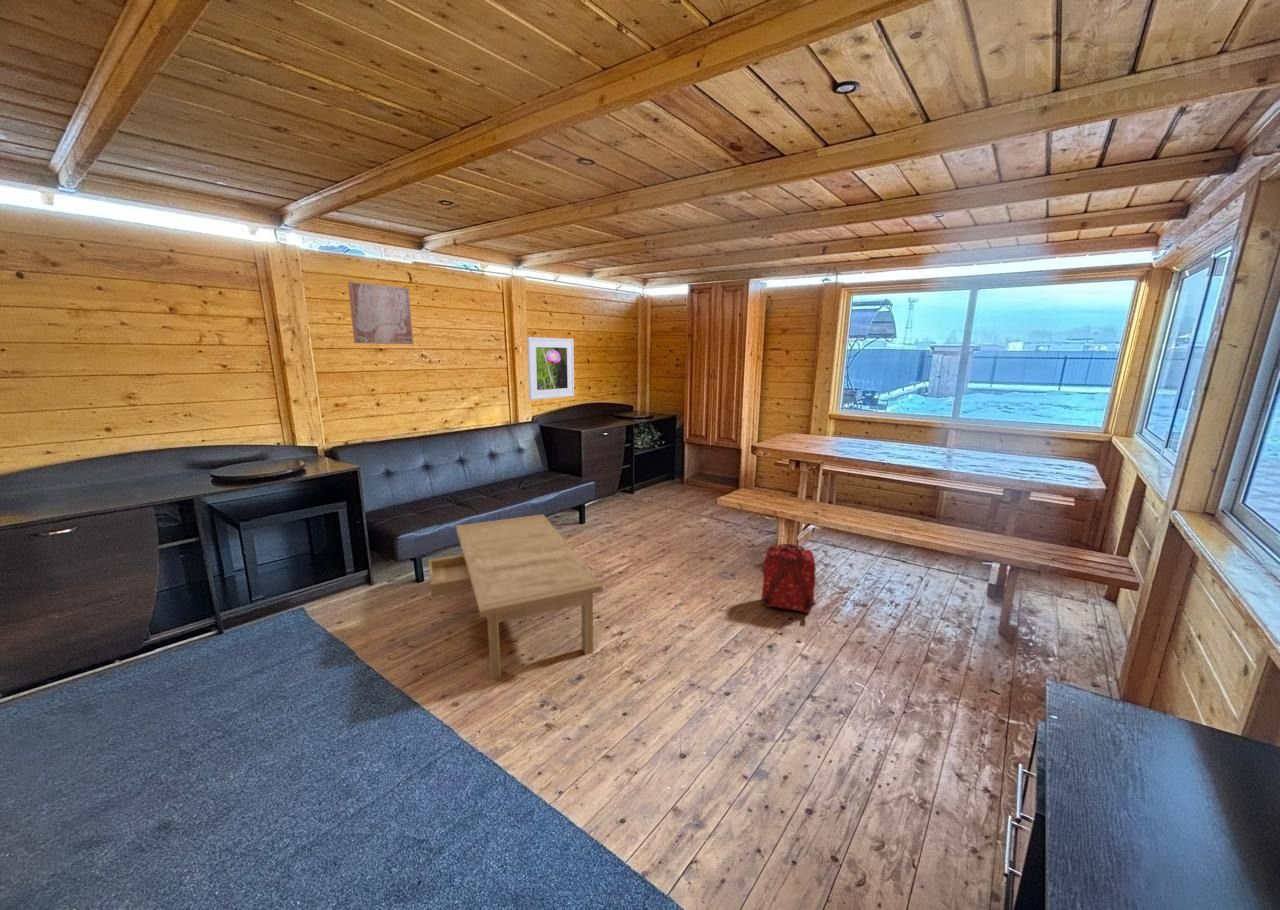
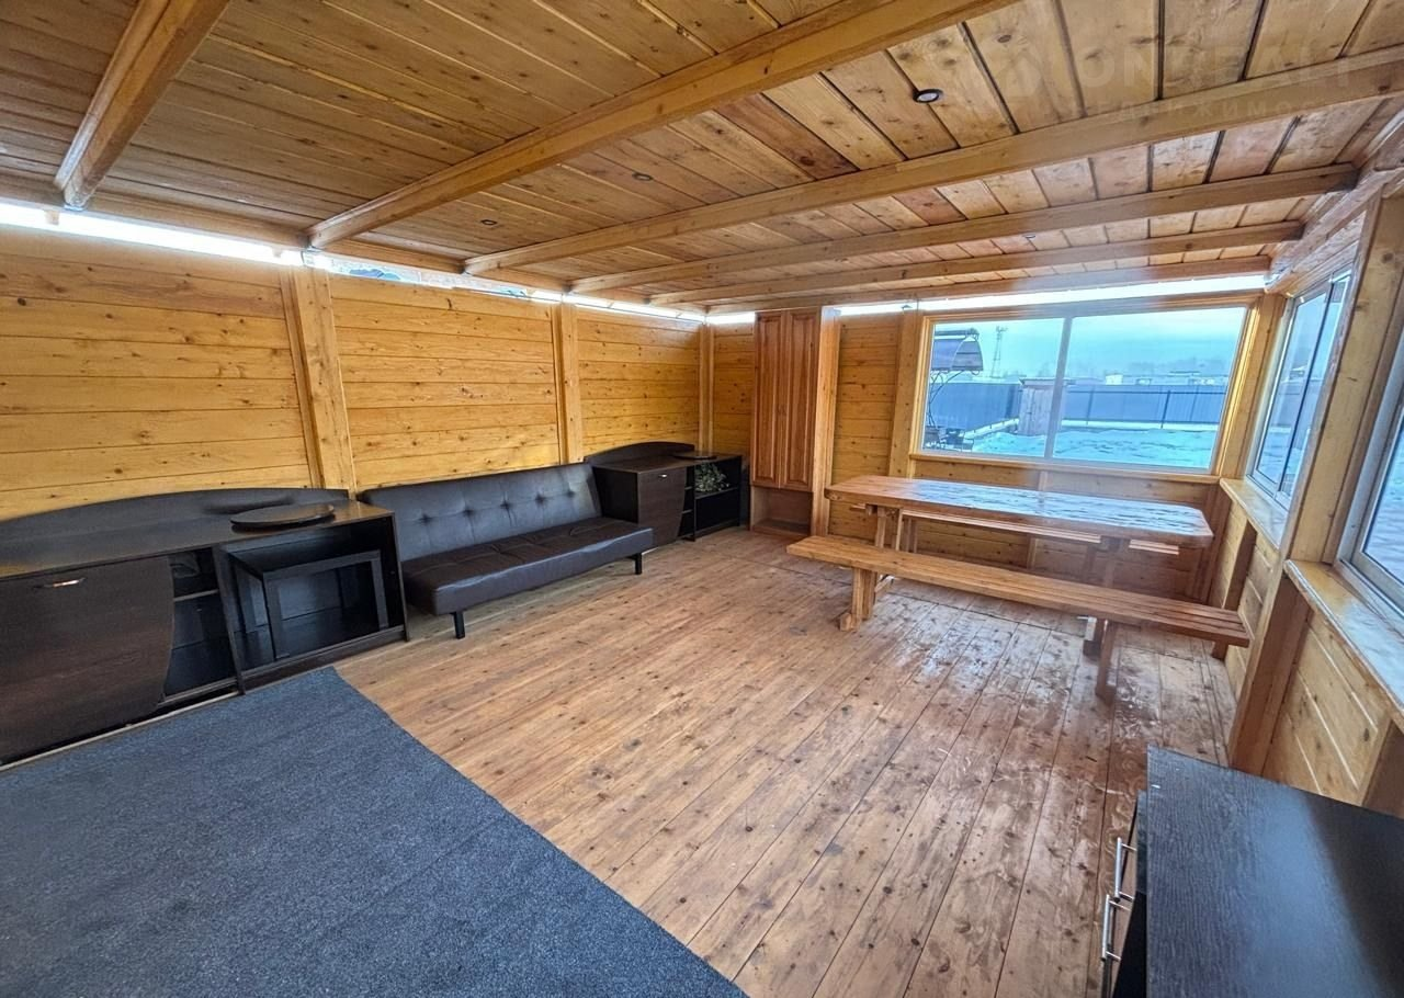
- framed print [526,336,575,401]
- coffee table [424,513,604,681]
- backpack [759,543,817,614]
- wall art [347,281,414,345]
